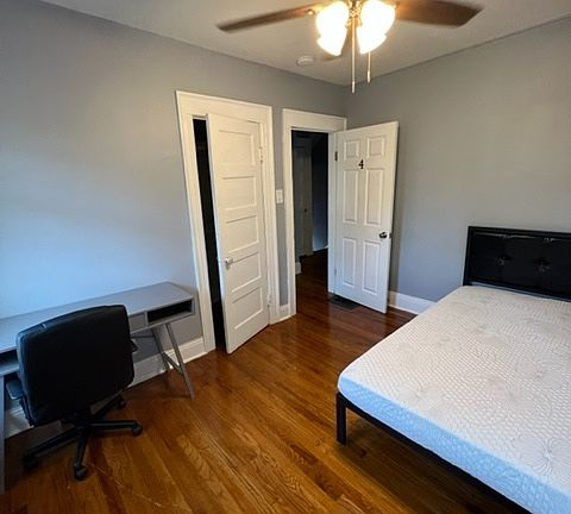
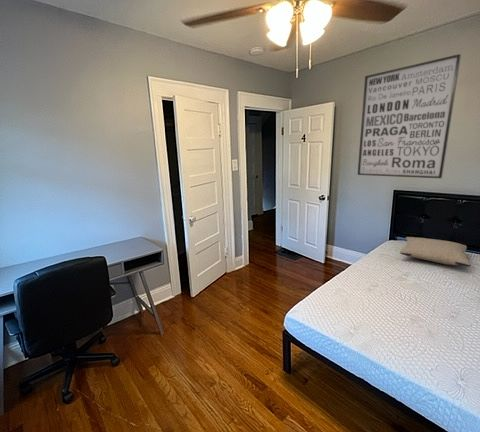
+ wall art [357,53,462,179]
+ pillow [399,236,472,267]
